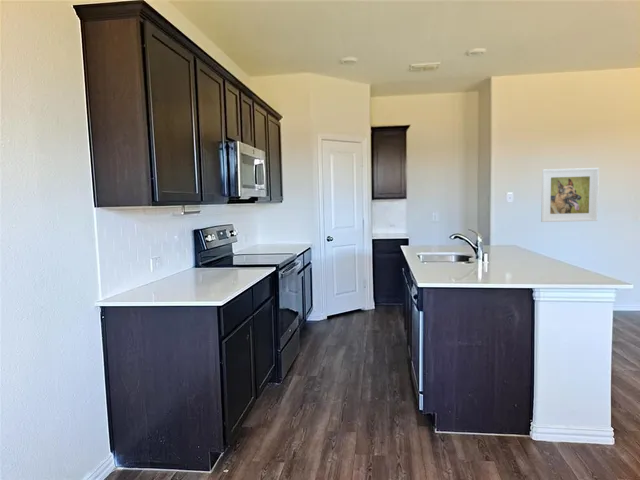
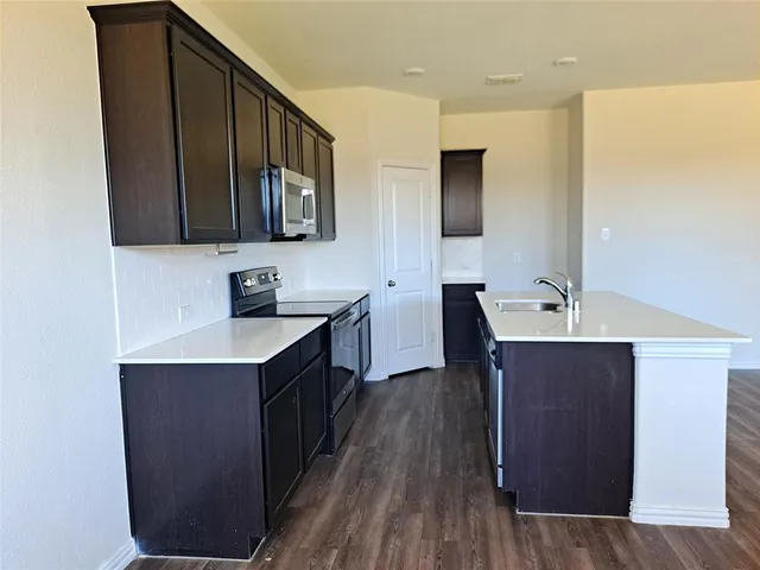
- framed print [540,167,600,223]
